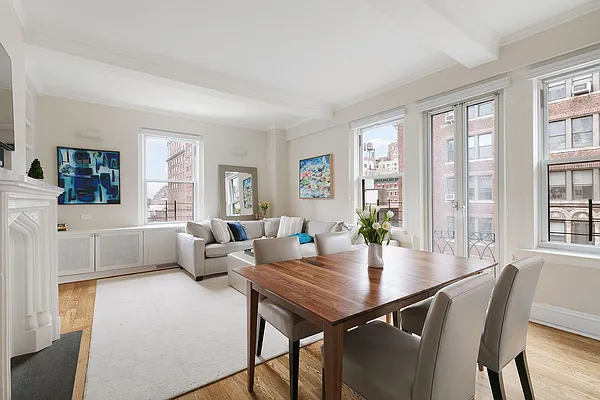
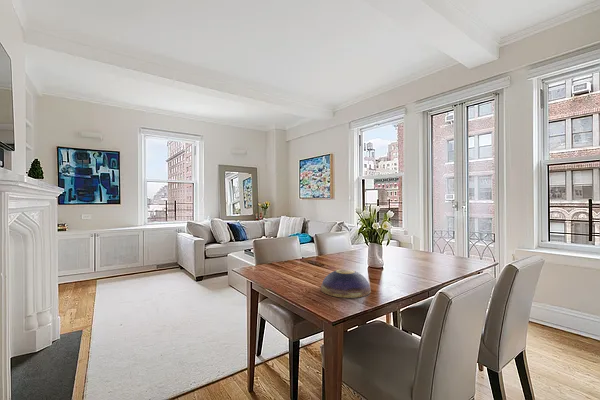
+ decorative bowl [320,268,372,299]
